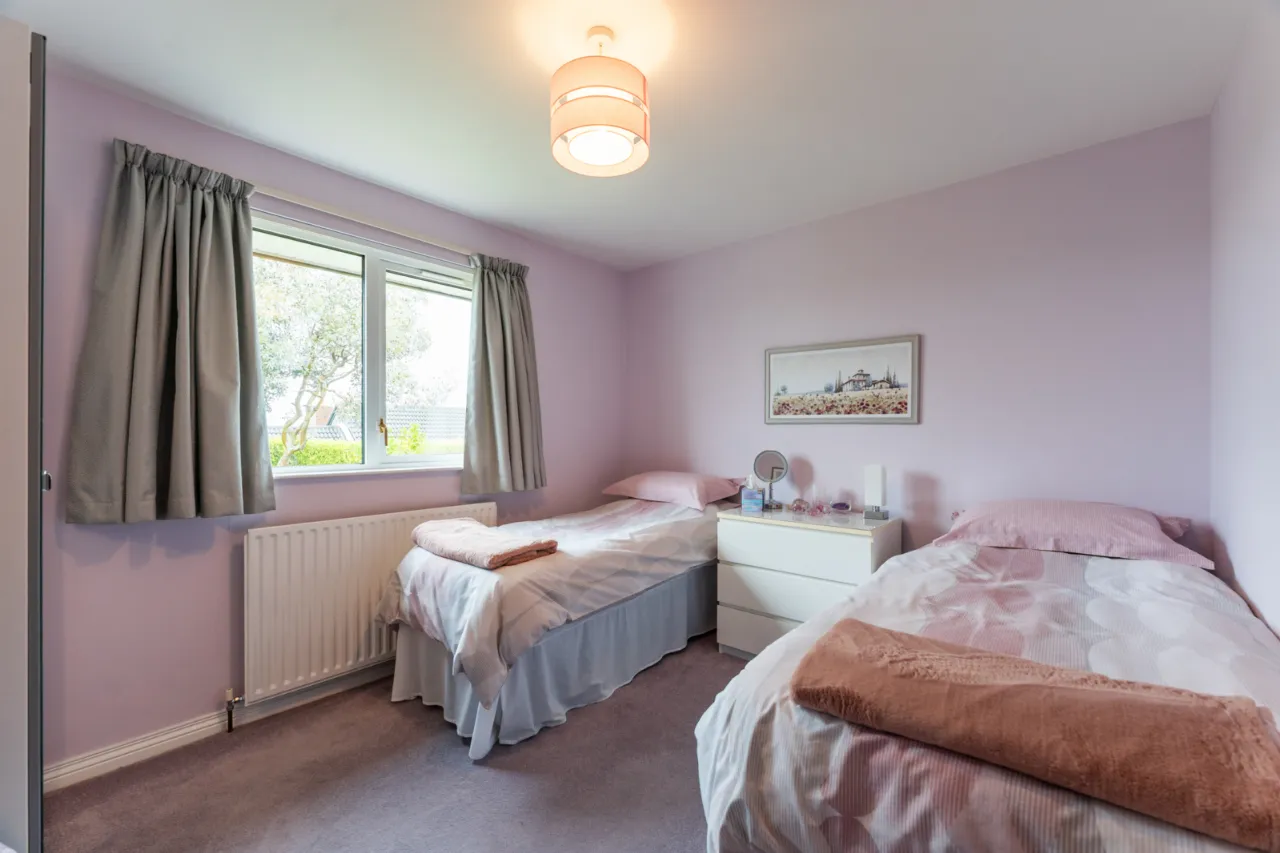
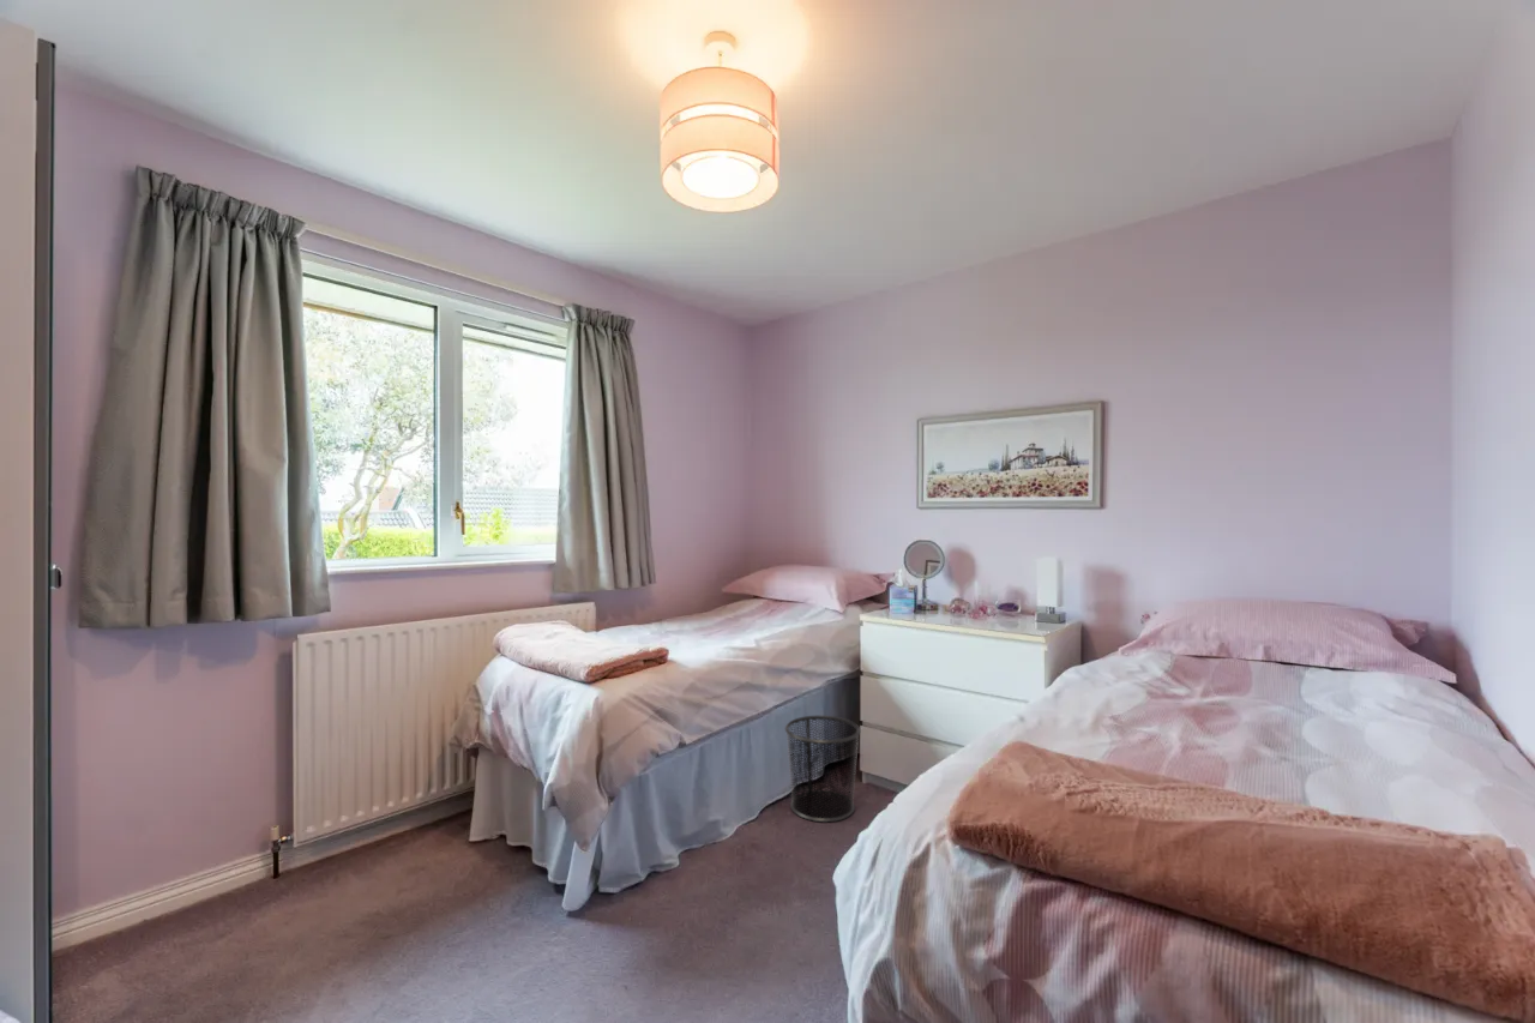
+ waste bin [784,715,861,824]
